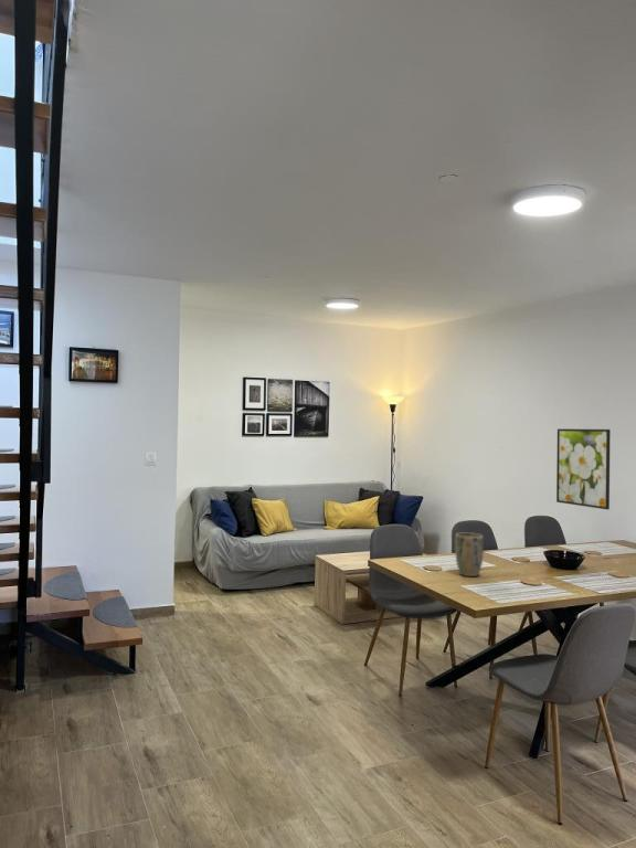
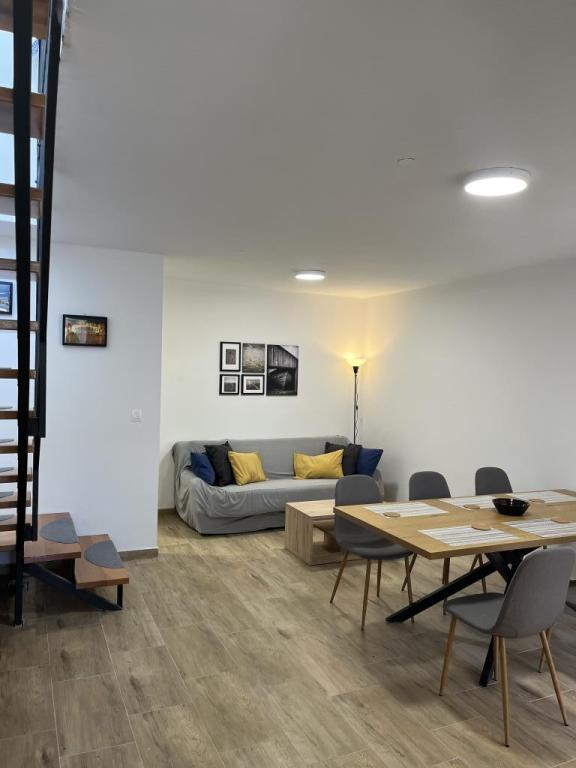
- plant pot [454,532,485,577]
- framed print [555,427,612,510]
